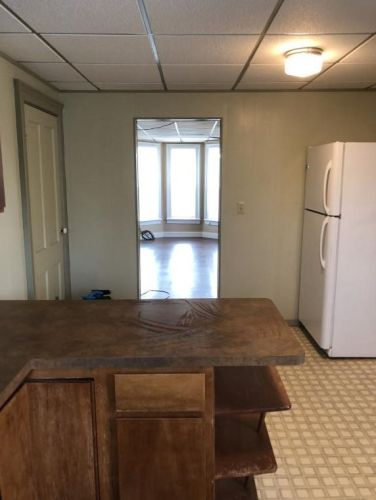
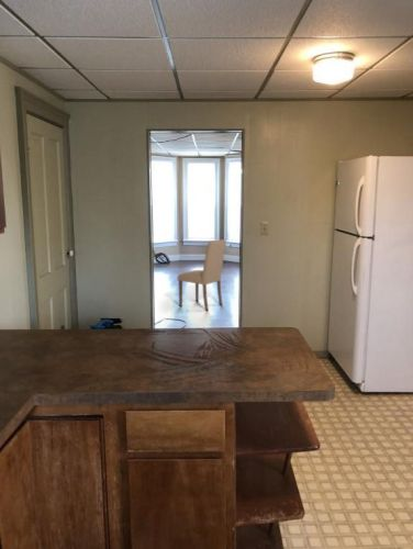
+ dining chair [177,238,227,312]
